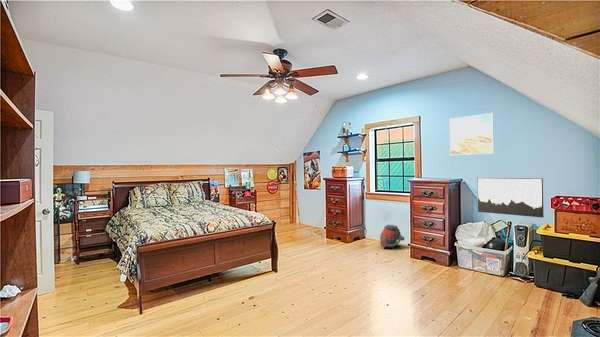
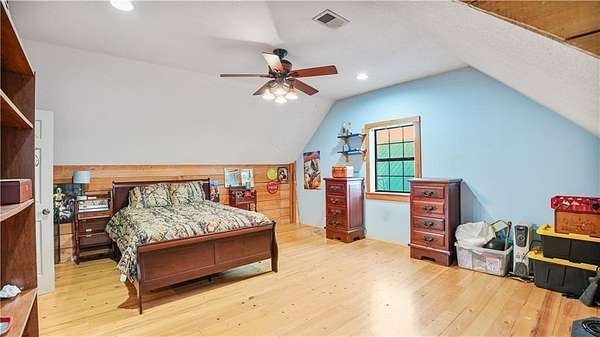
- wall art [477,177,545,219]
- helmet [379,224,405,249]
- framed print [449,112,494,156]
